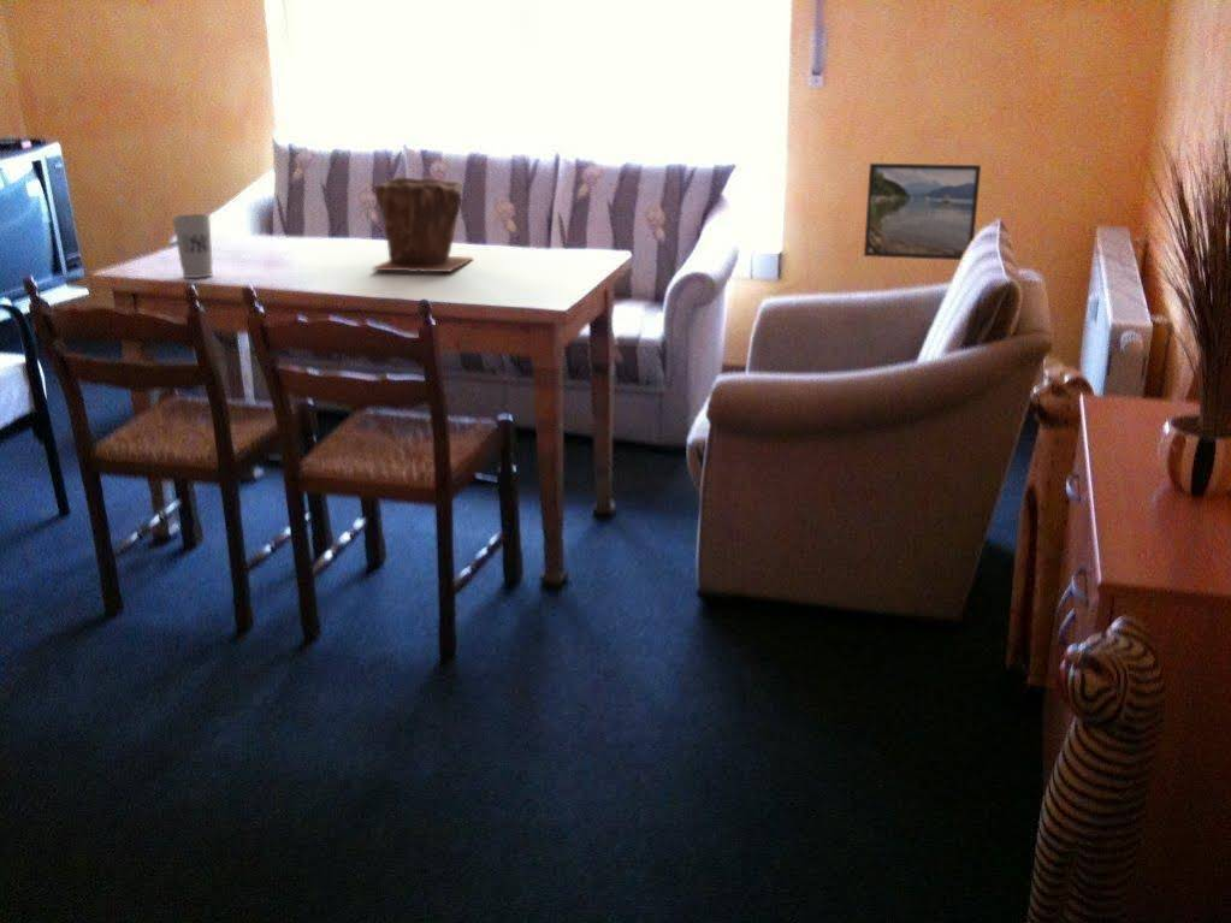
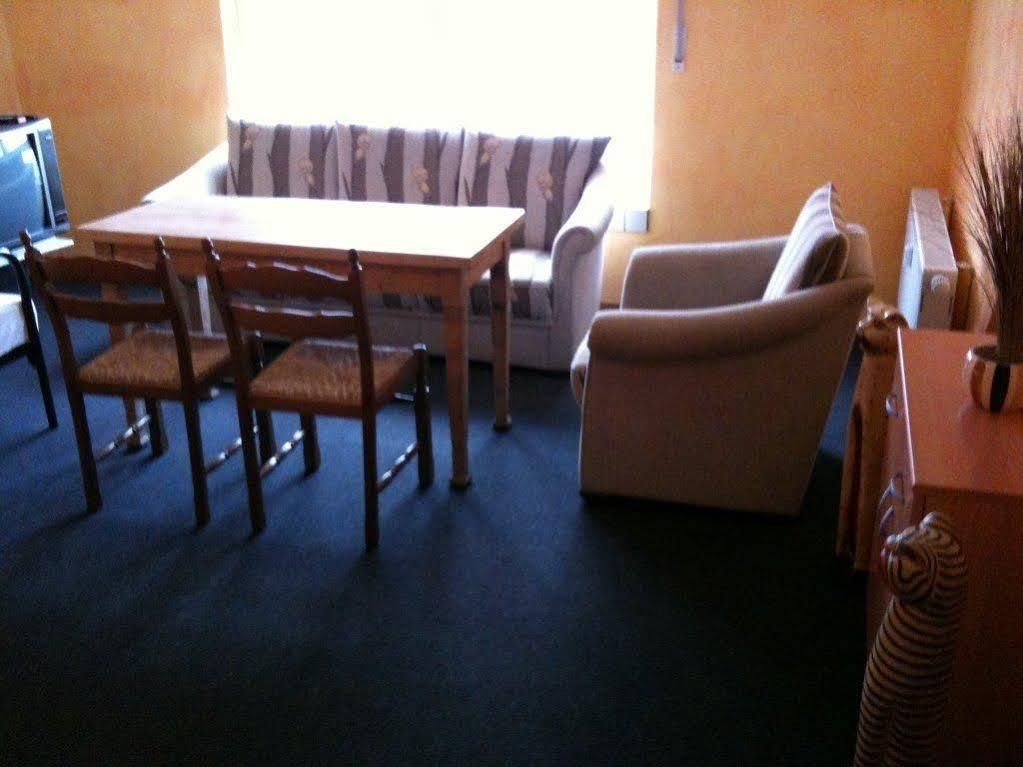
- cup [171,213,214,279]
- plant pot [371,174,474,273]
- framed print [863,162,982,261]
